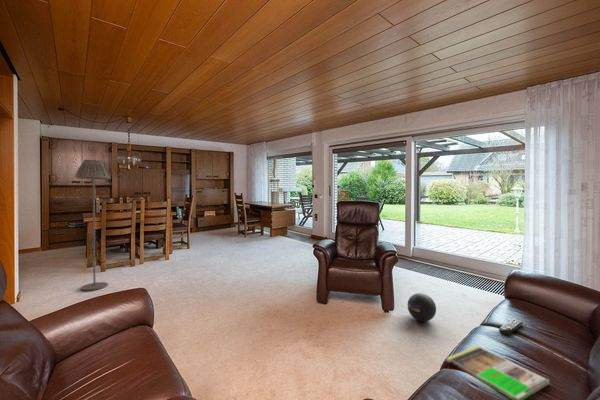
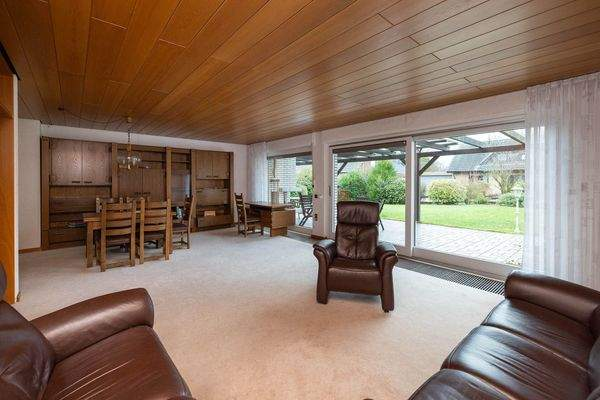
- floor lamp [74,159,112,292]
- ball [406,292,437,322]
- magazine [445,345,550,400]
- remote control [498,318,524,336]
